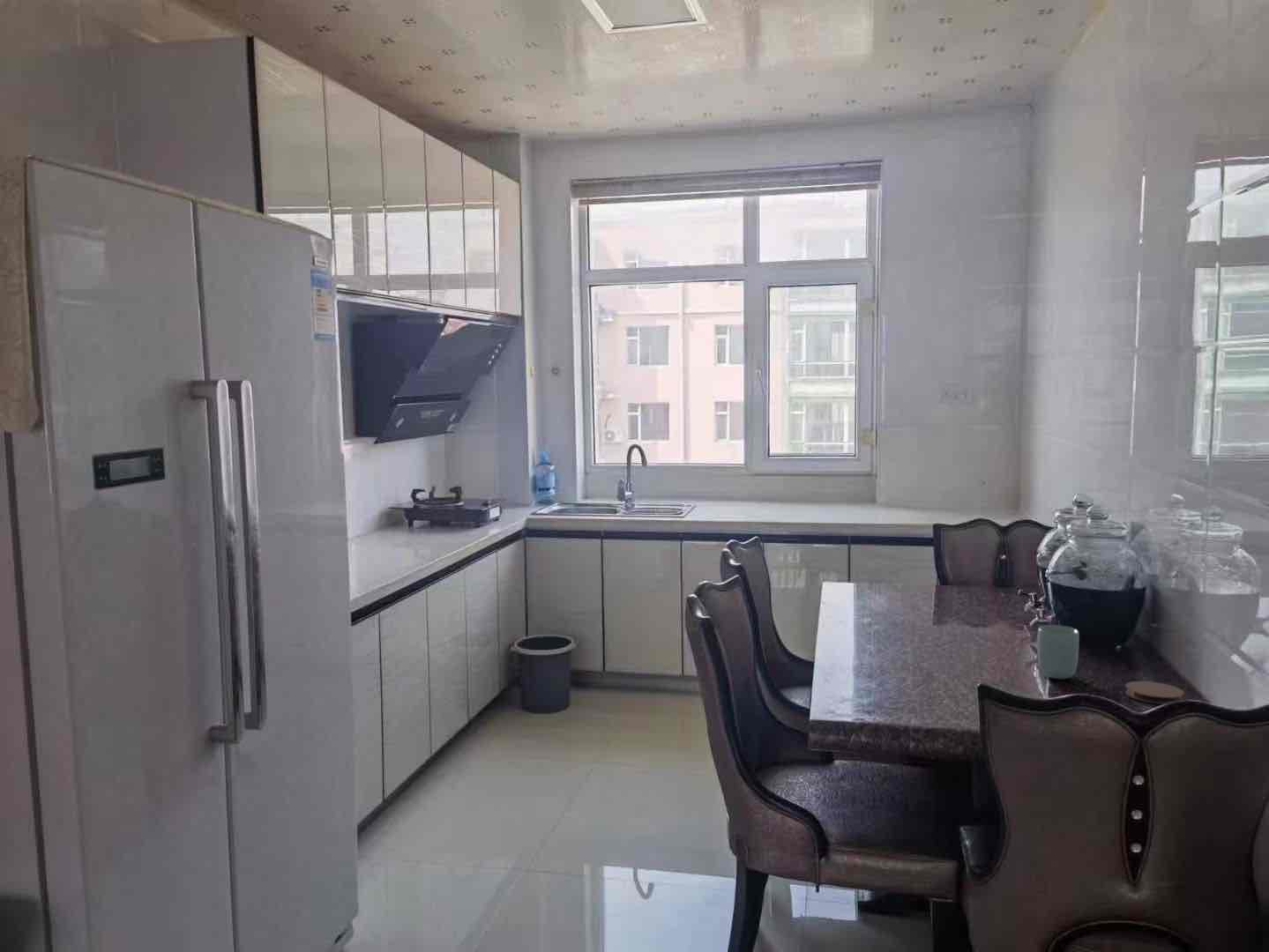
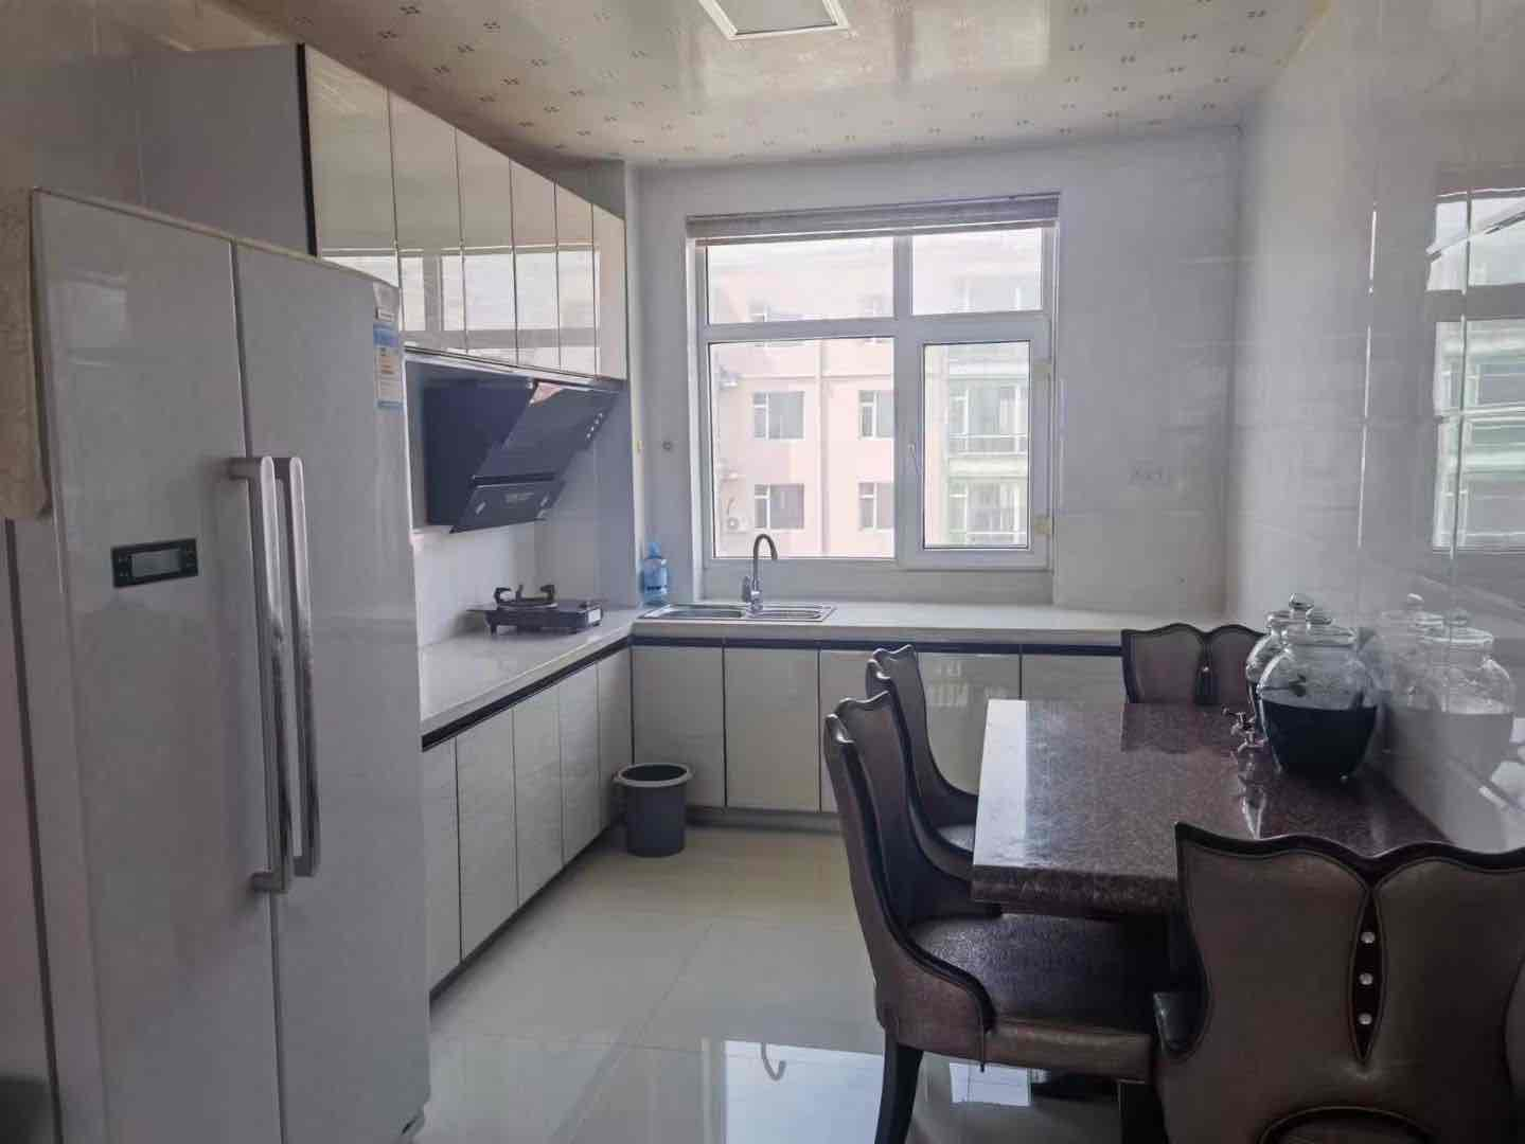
- cup [1036,624,1080,680]
- coaster [1124,681,1185,705]
